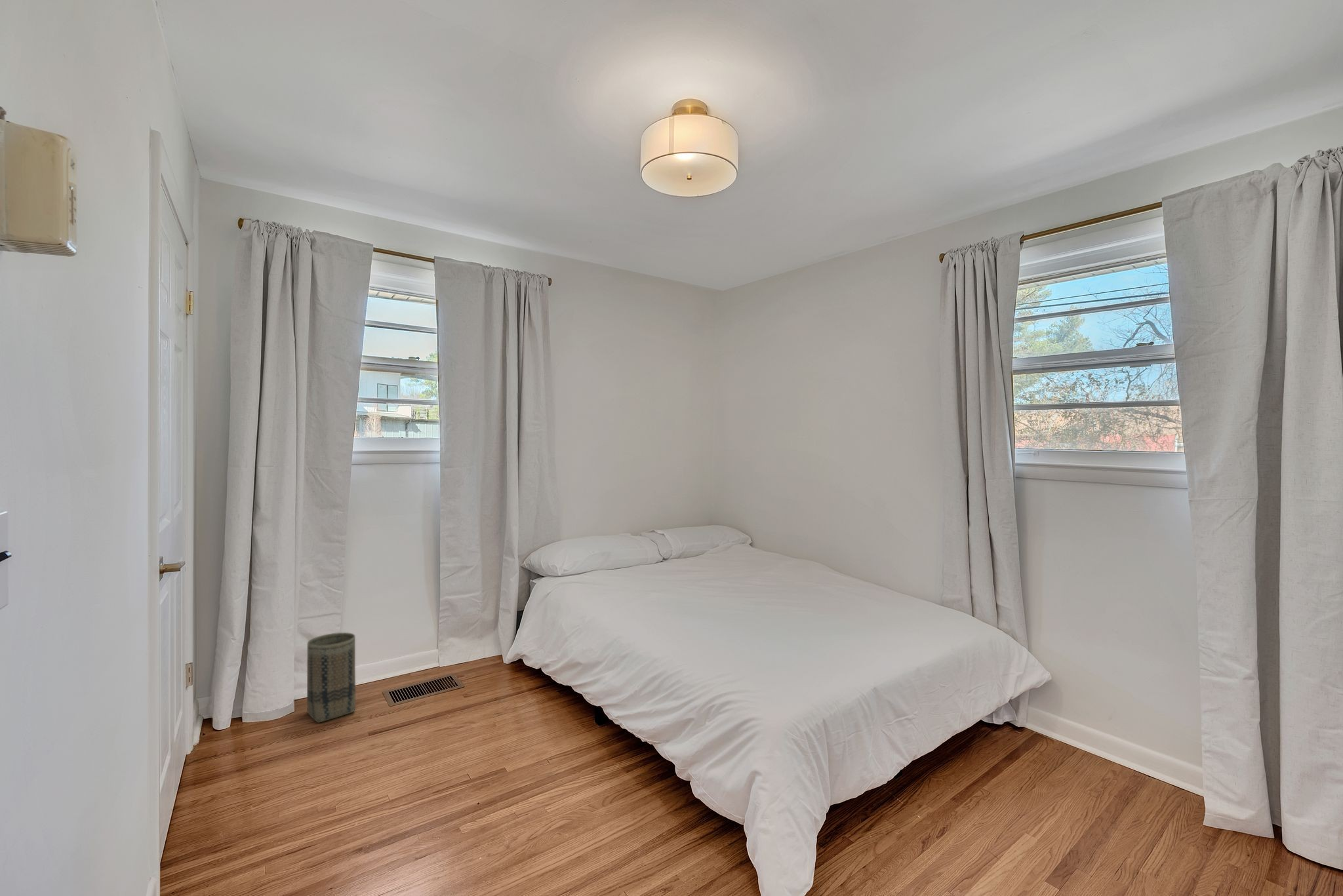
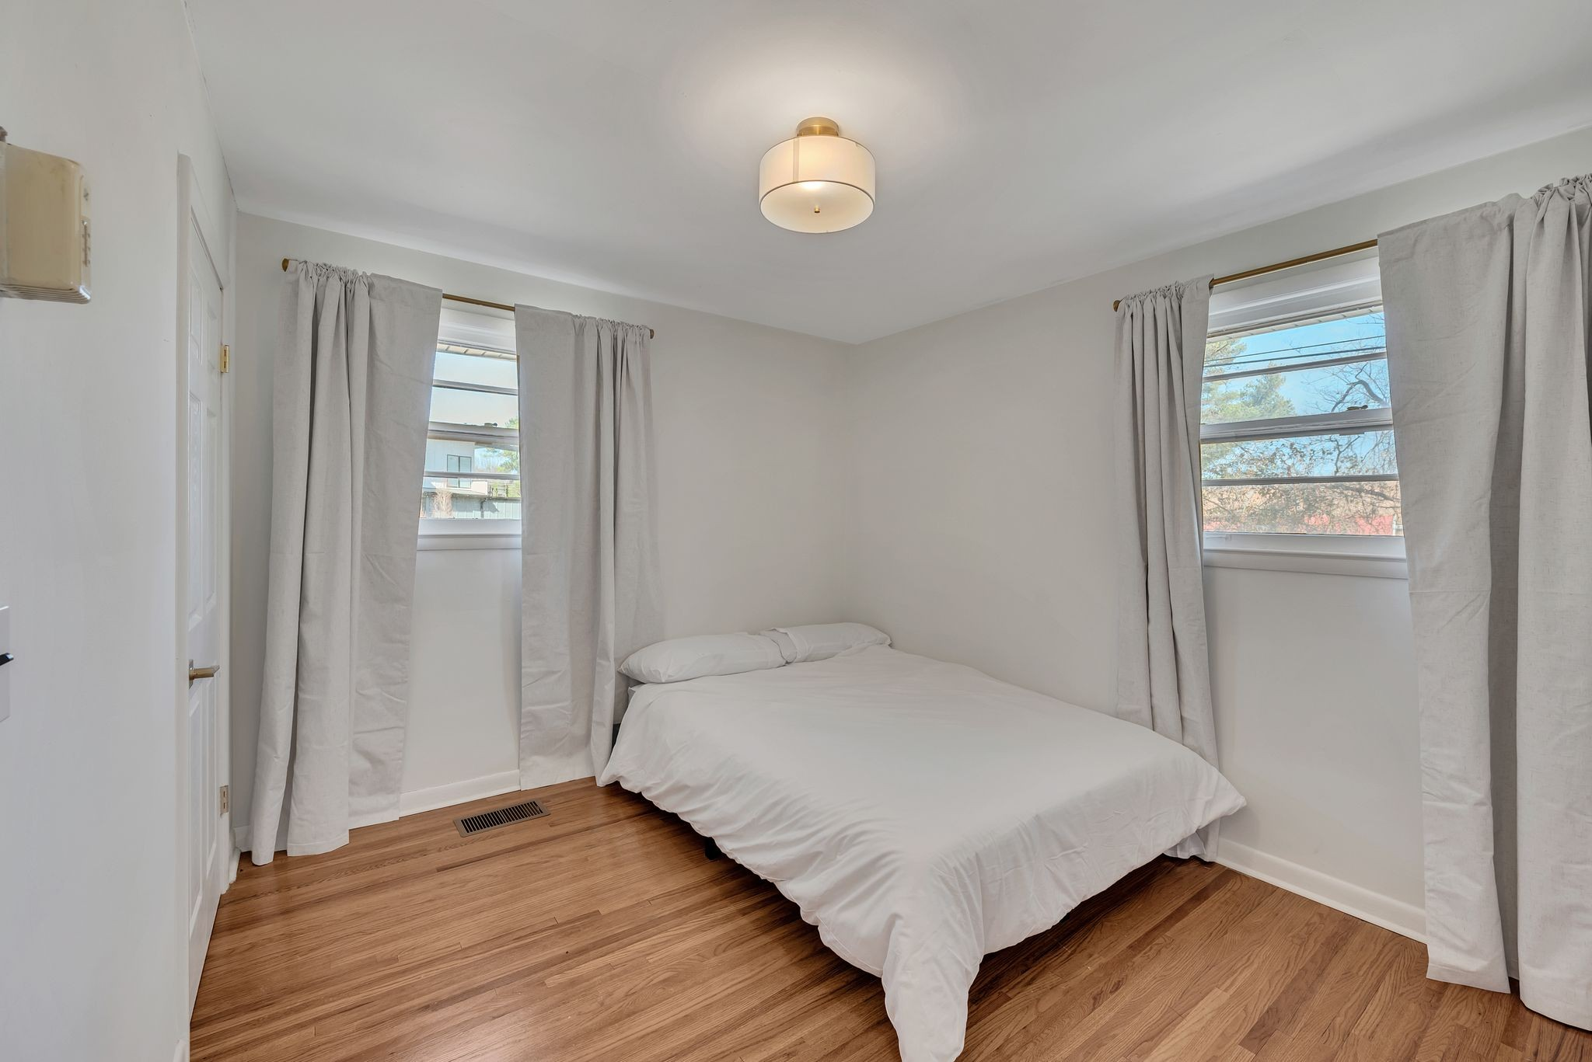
- basket [306,632,356,724]
